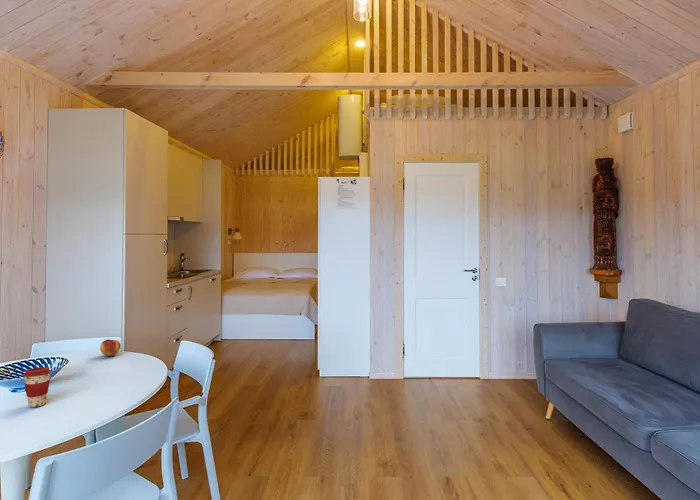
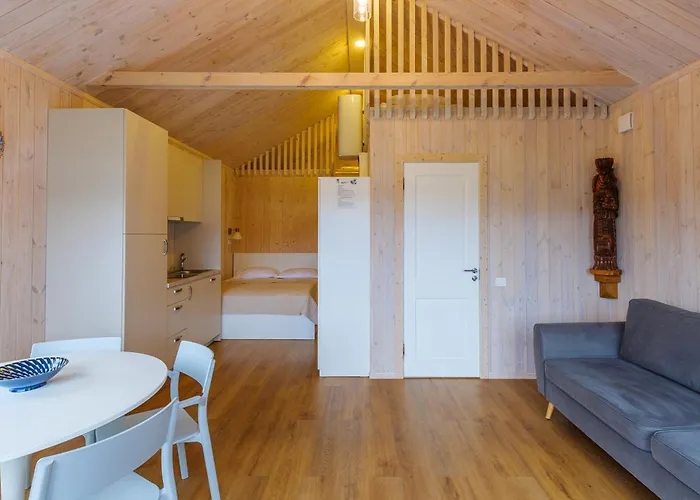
- fruit [99,339,122,357]
- coffee cup [22,366,52,408]
